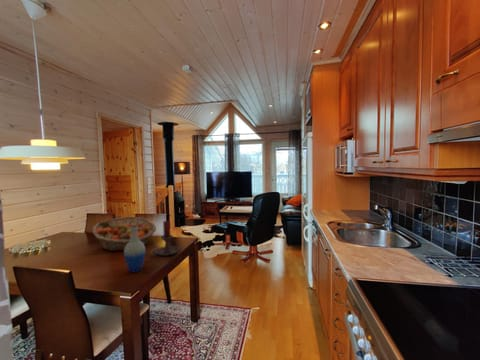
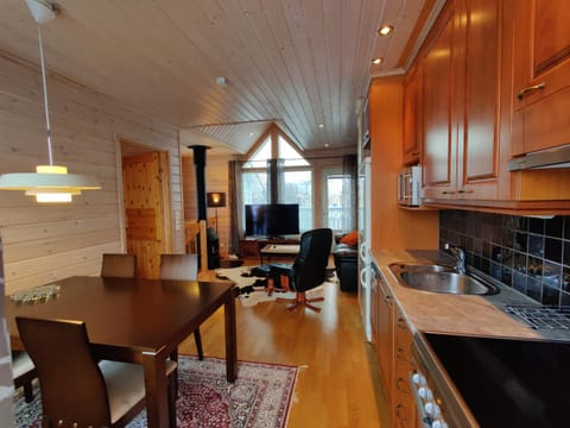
- candle holder [149,220,180,257]
- fruit basket [92,216,157,252]
- bottle [123,224,146,273]
